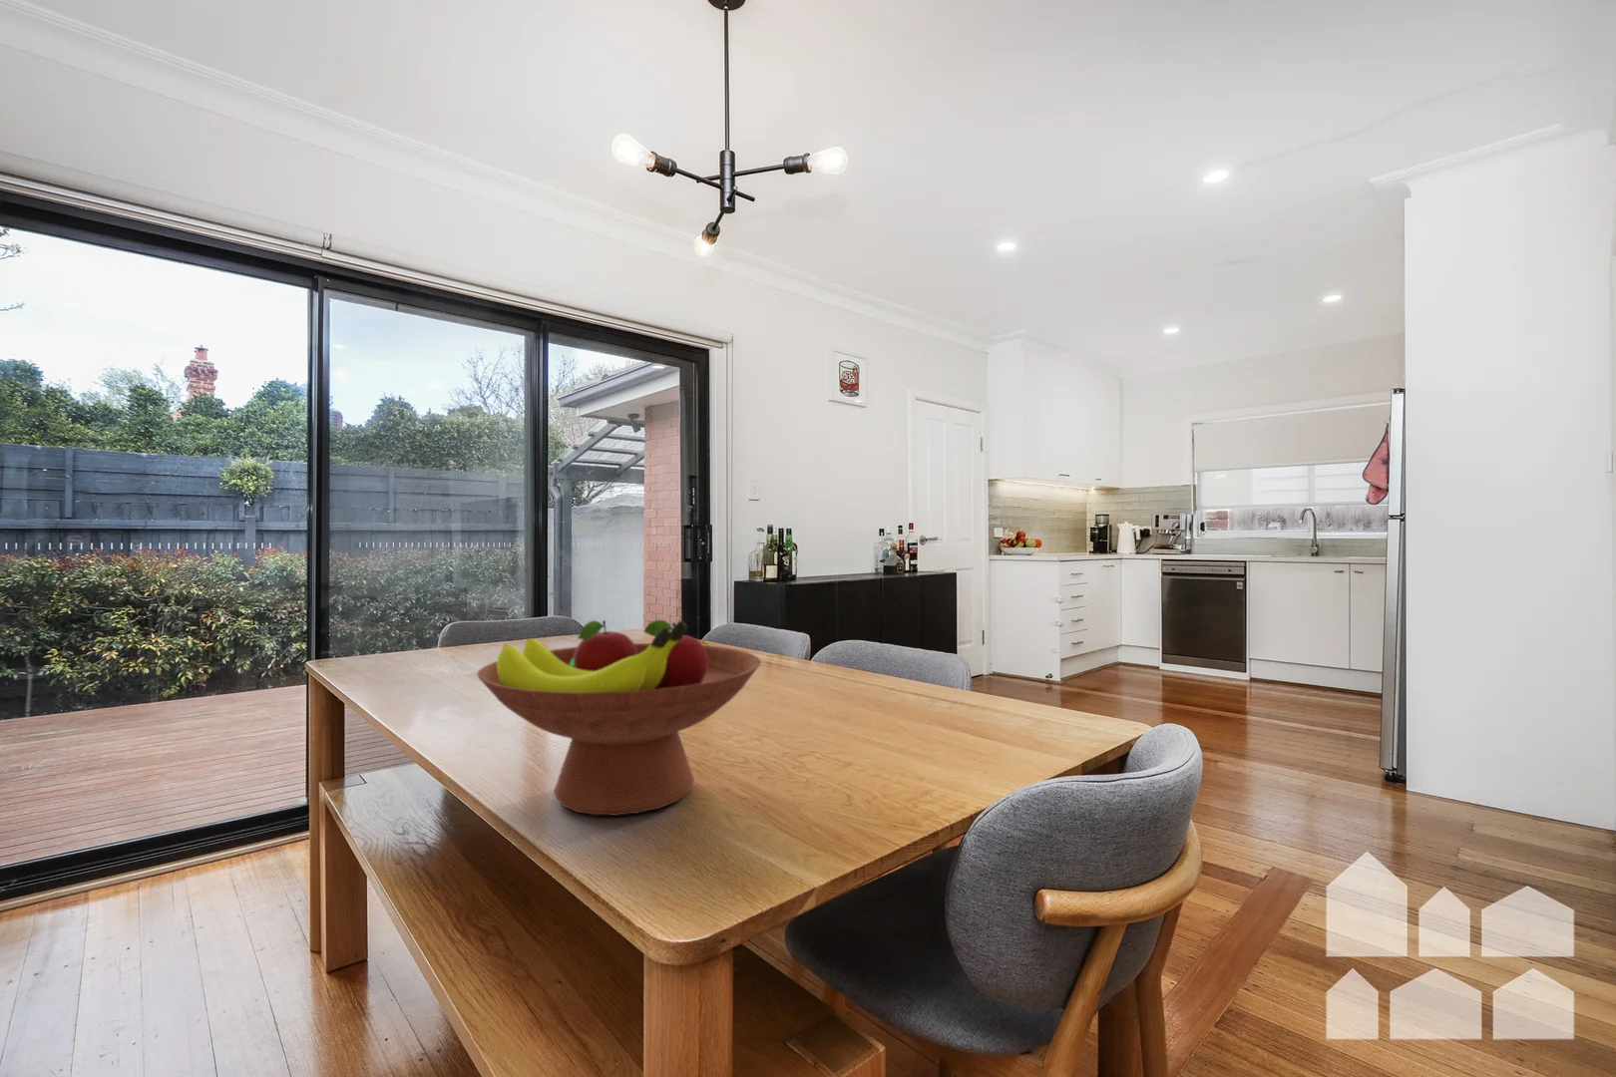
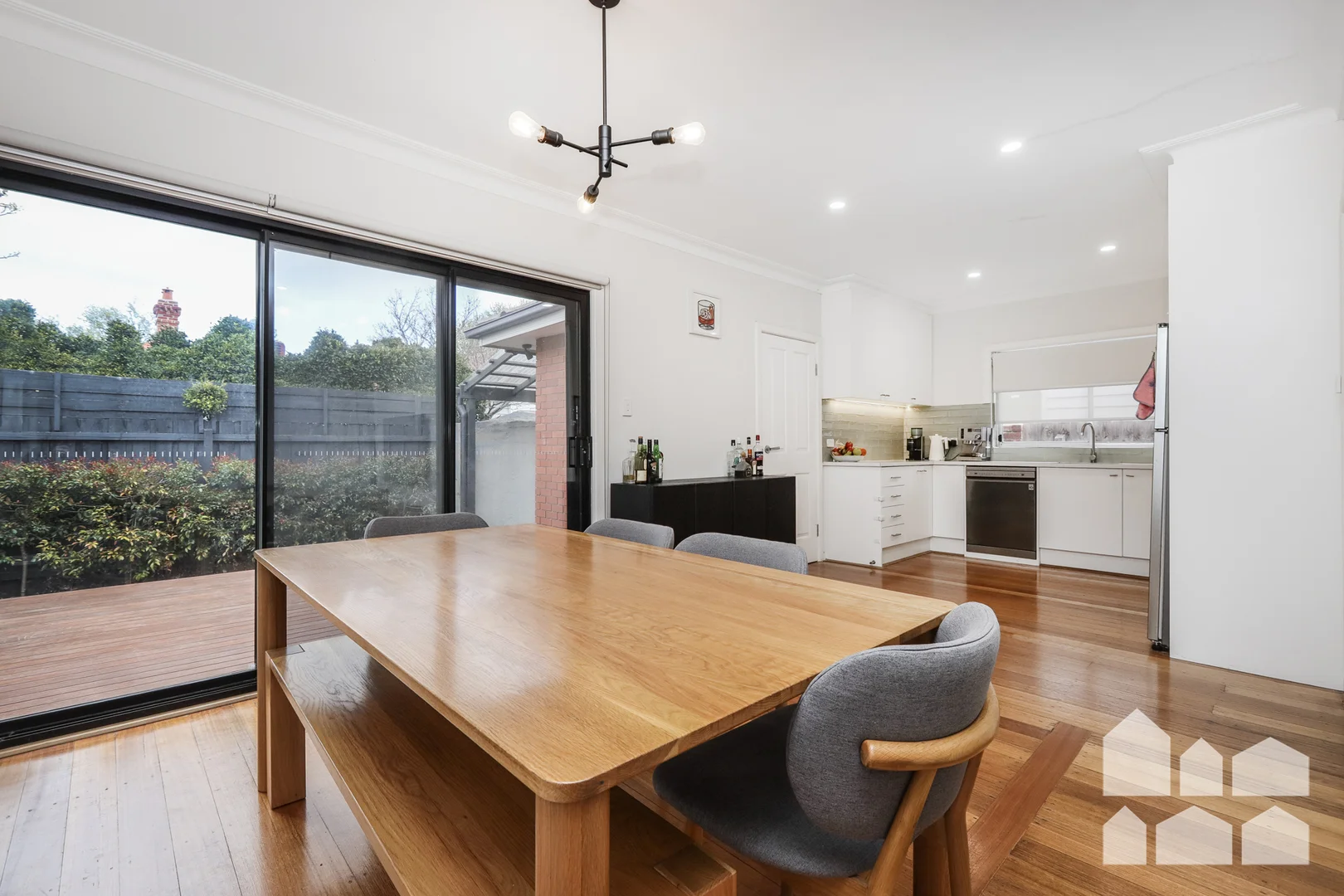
- fruit bowl [476,619,762,816]
